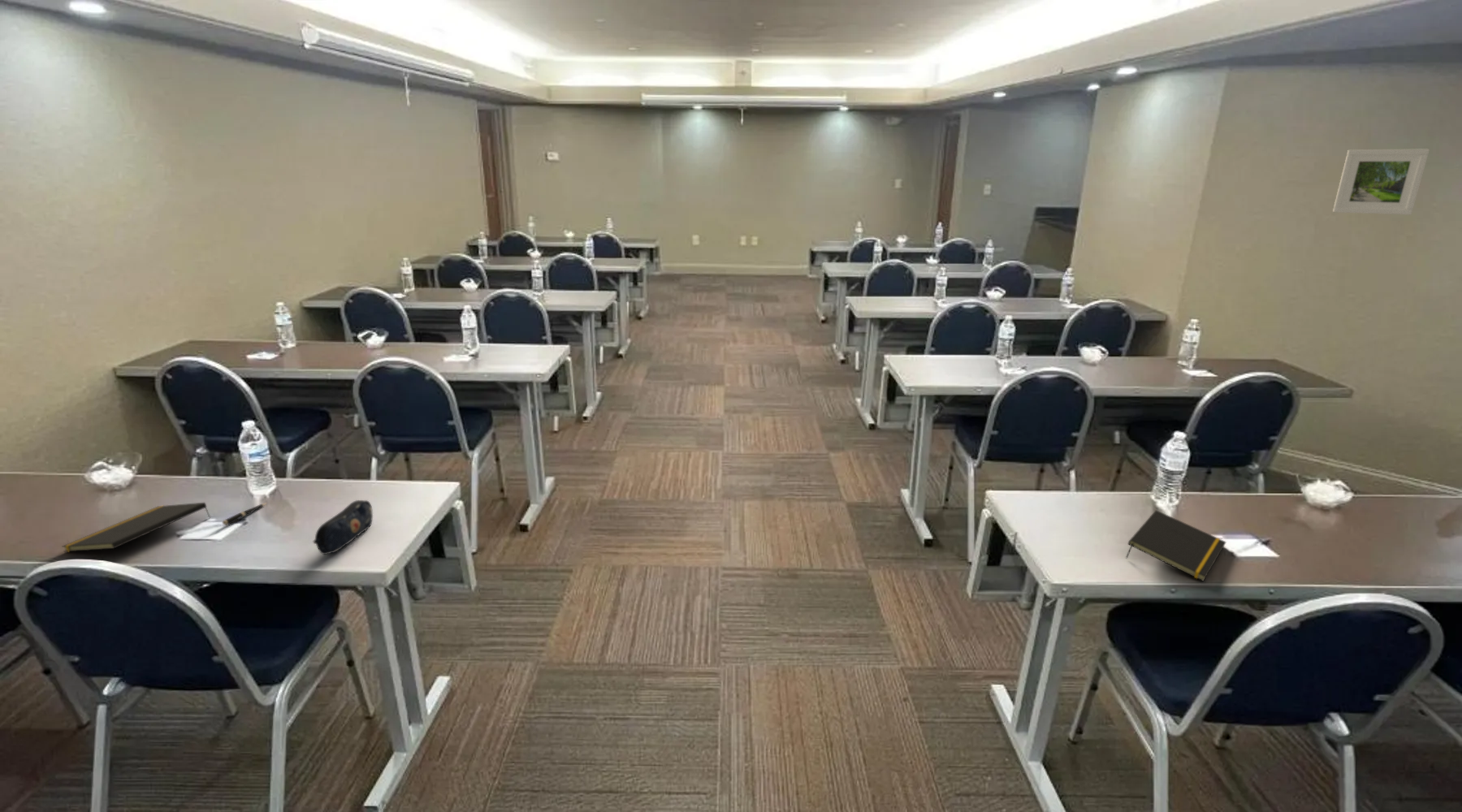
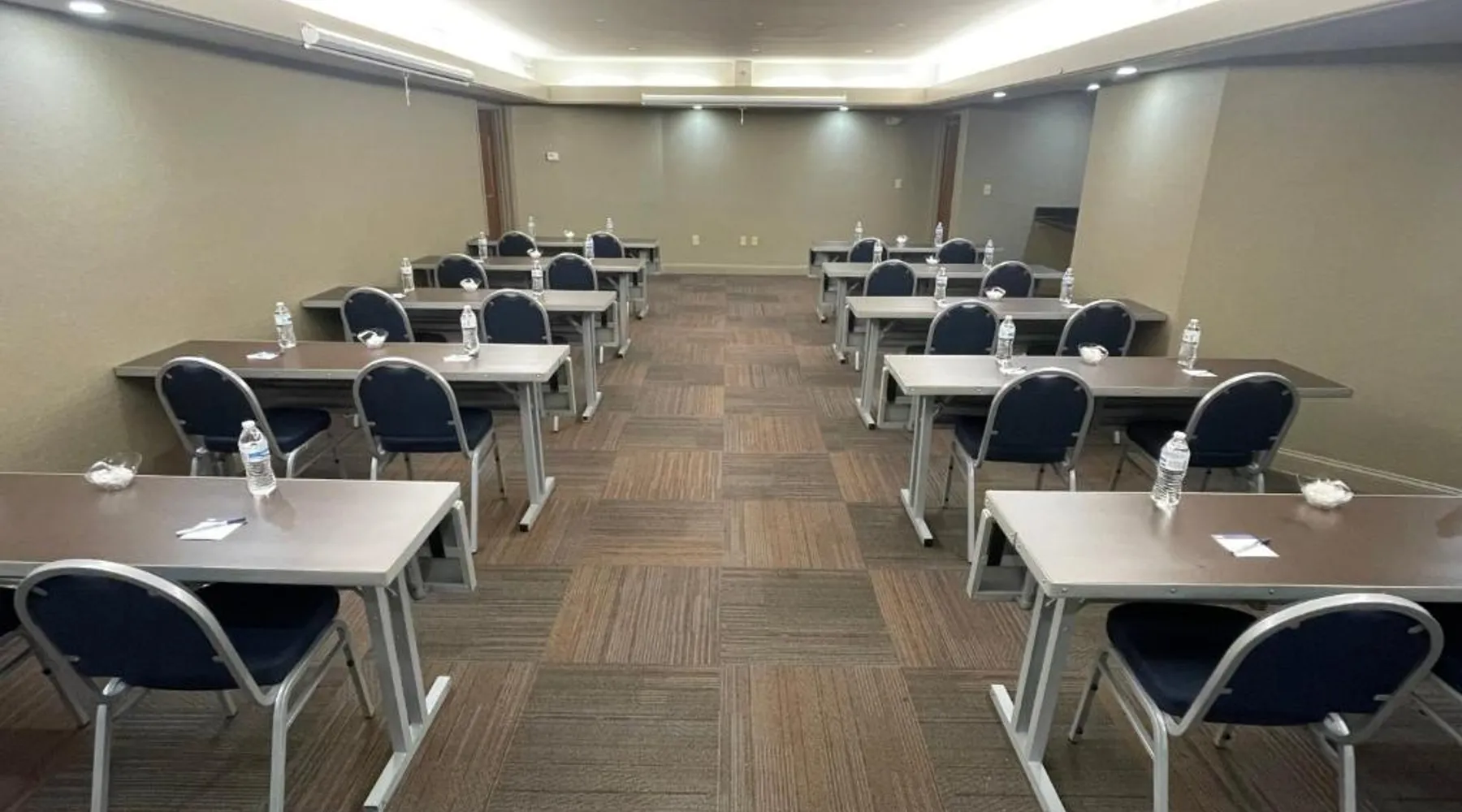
- pen [222,502,268,526]
- pencil case [313,499,374,555]
- notepad [1125,509,1227,582]
- notepad [61,502,211,553]
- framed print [1332,148,1430,215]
